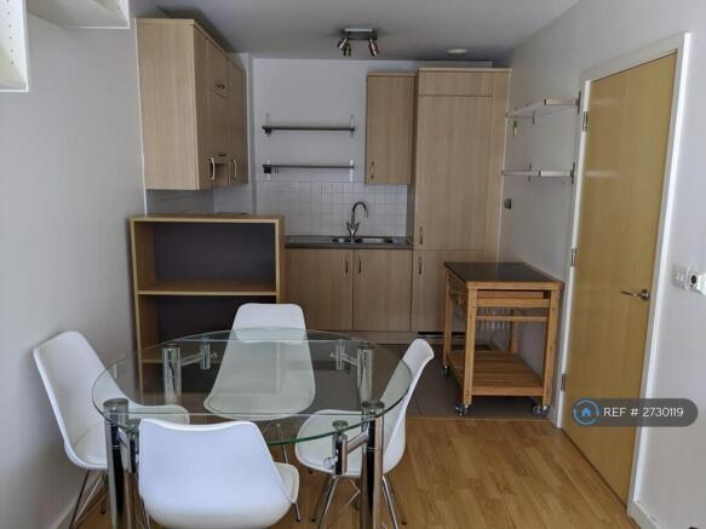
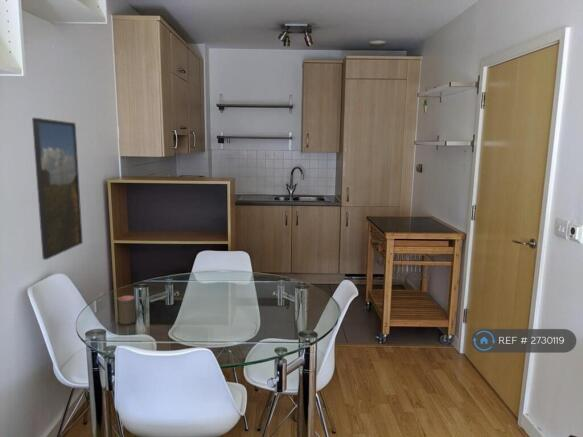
+ cup [117,295,136,325]
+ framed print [31,117,84,261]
